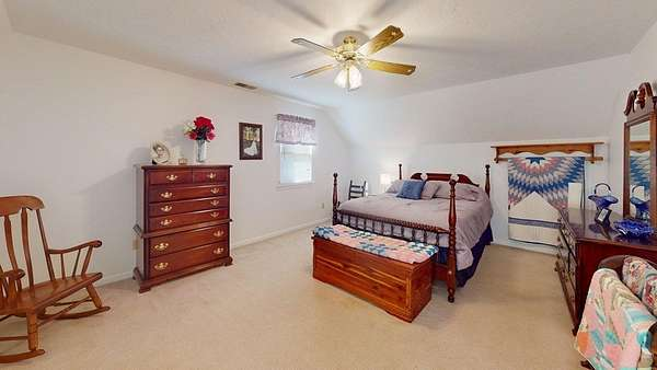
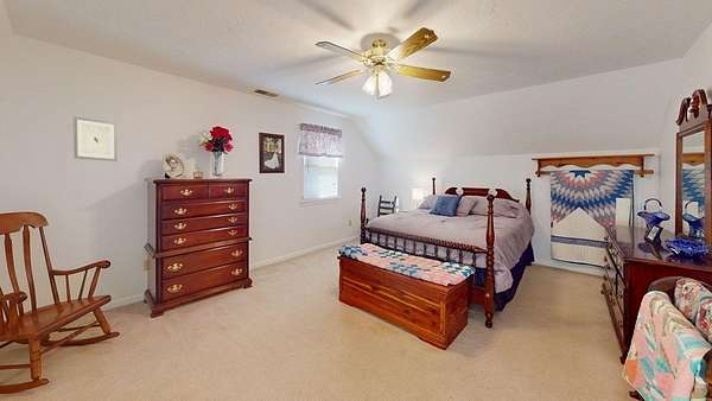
+ wall art [72,115,119,163]
